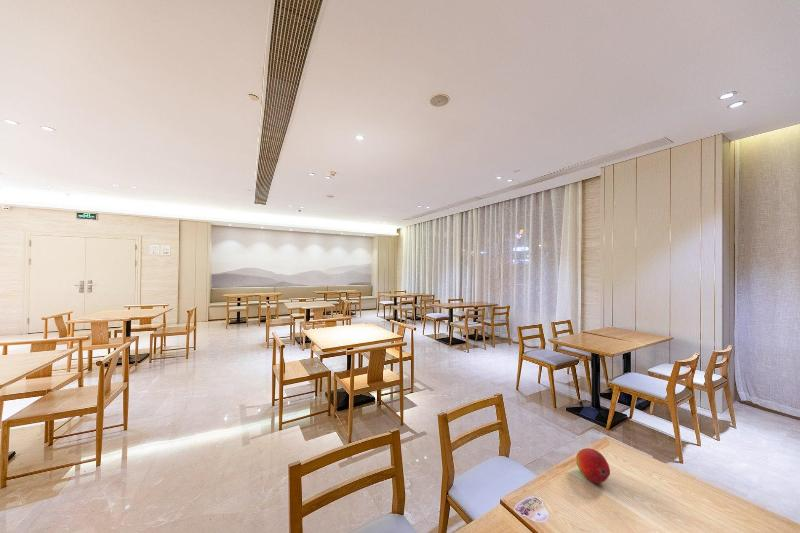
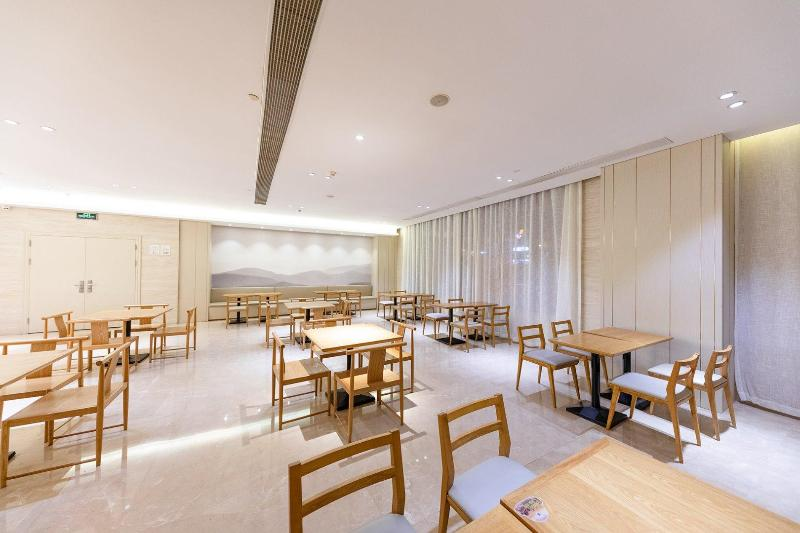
- fruit [575,447,611,484]
